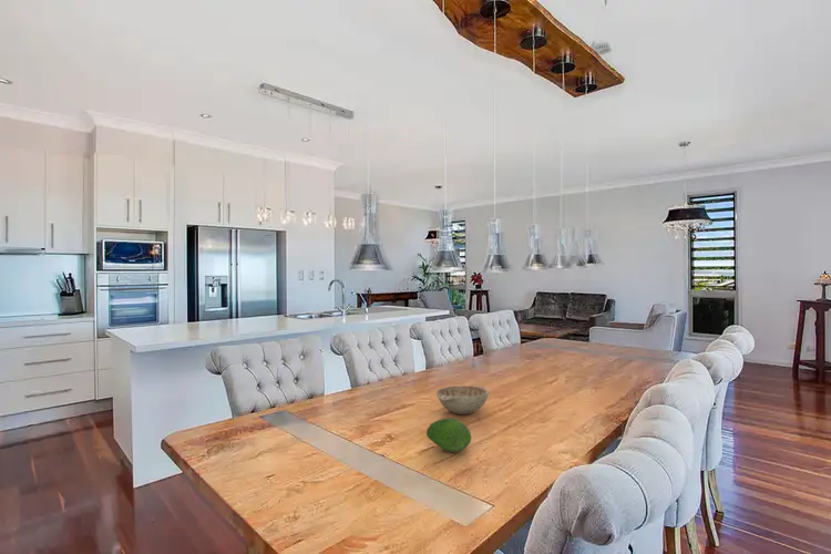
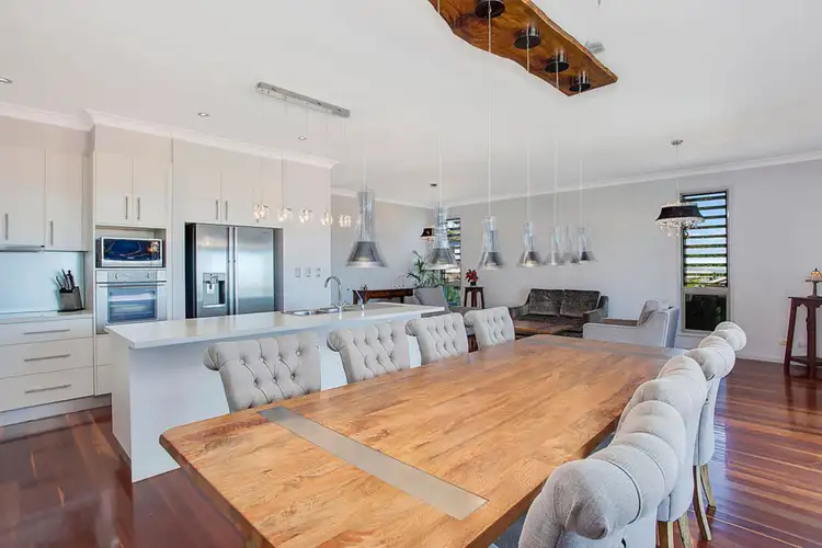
- decorative bowl [435,384,490,416]
- fruit [425,417,472,453]
